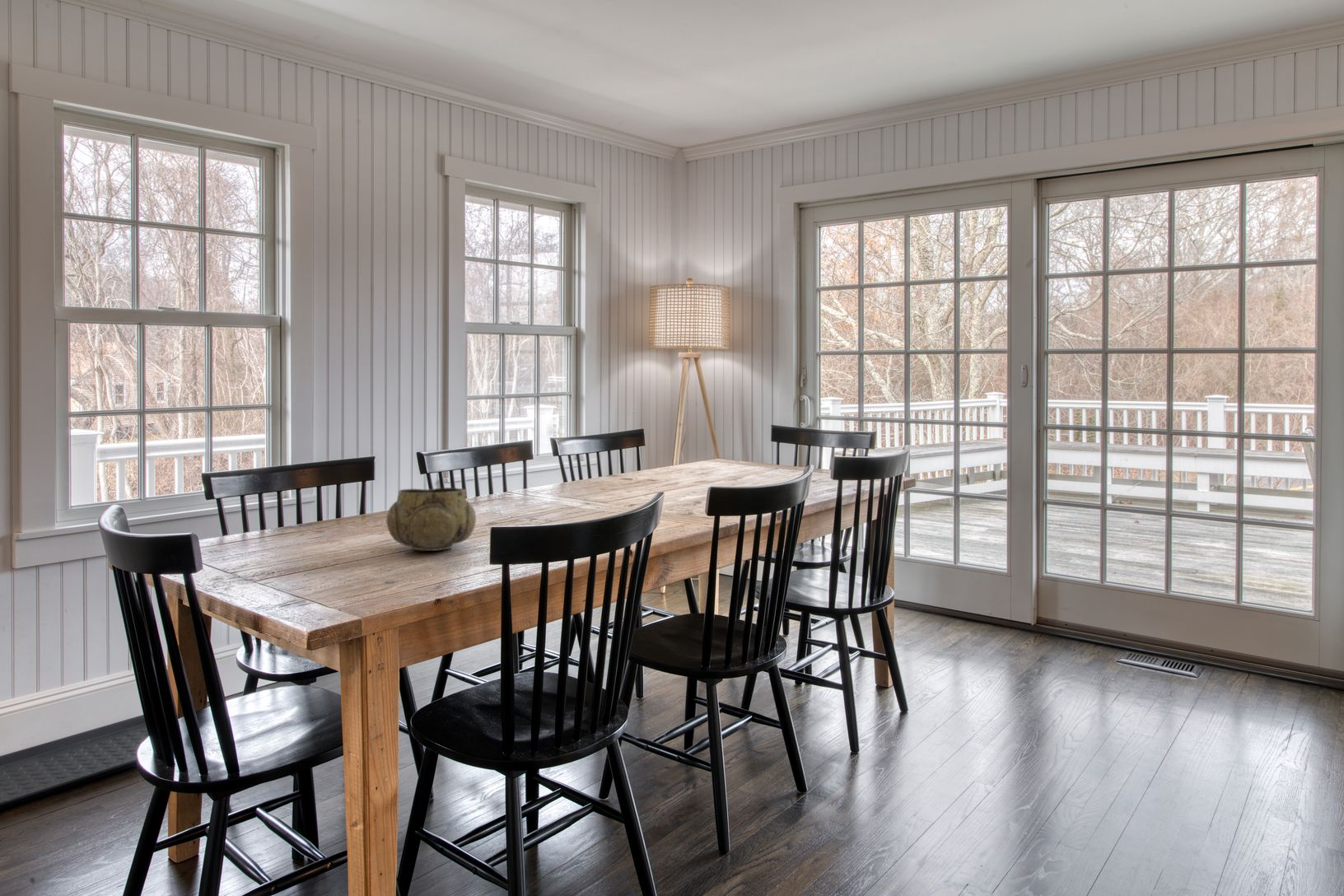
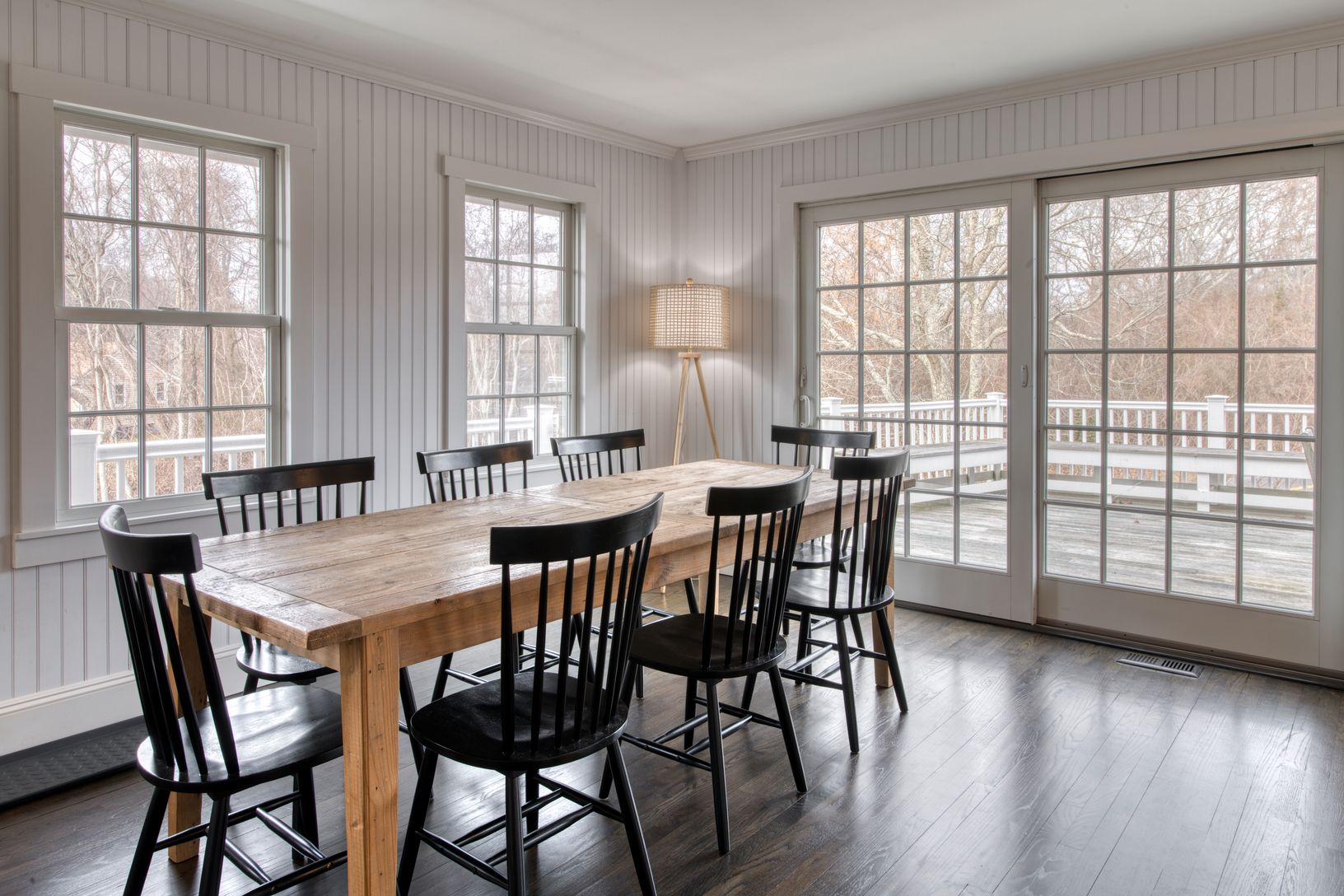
- decorative bowl [385,487,477,552]
